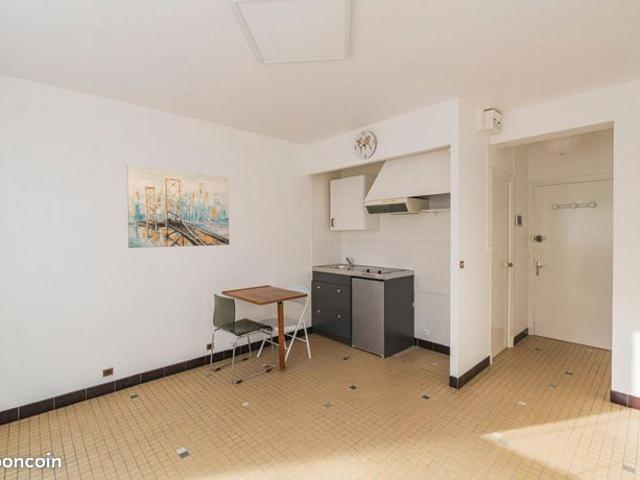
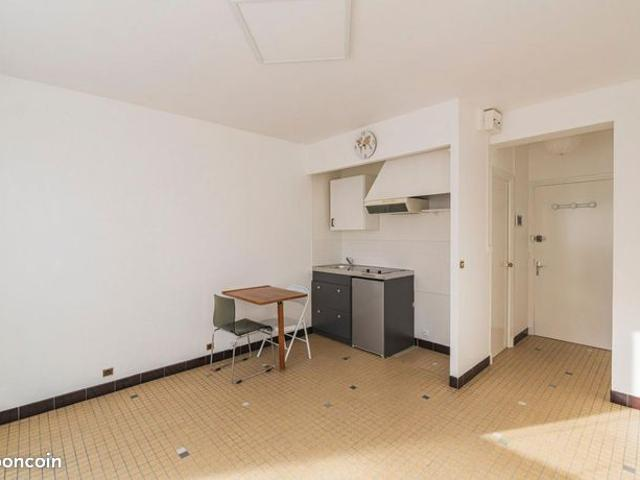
- wall art [126,164,230,249]
